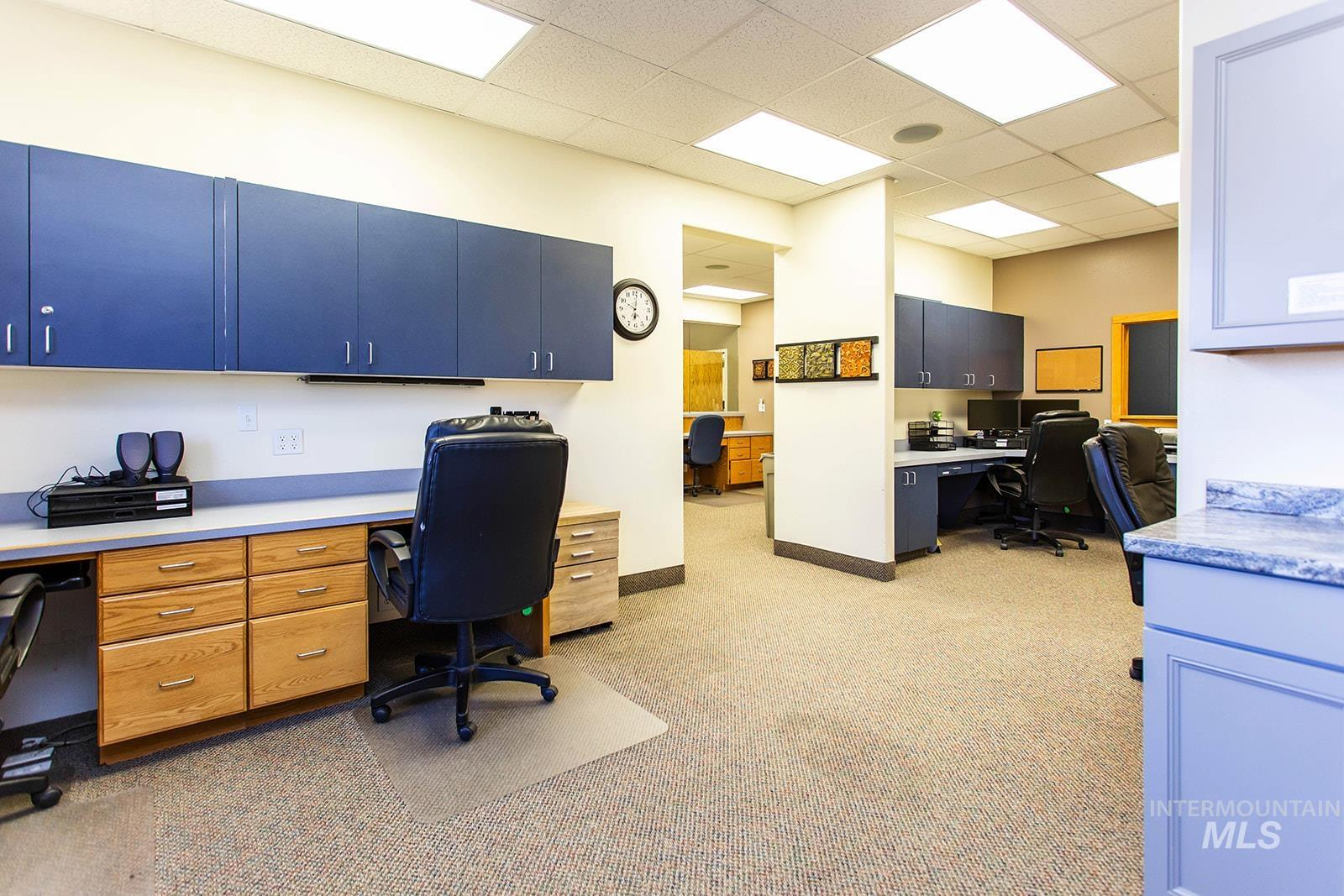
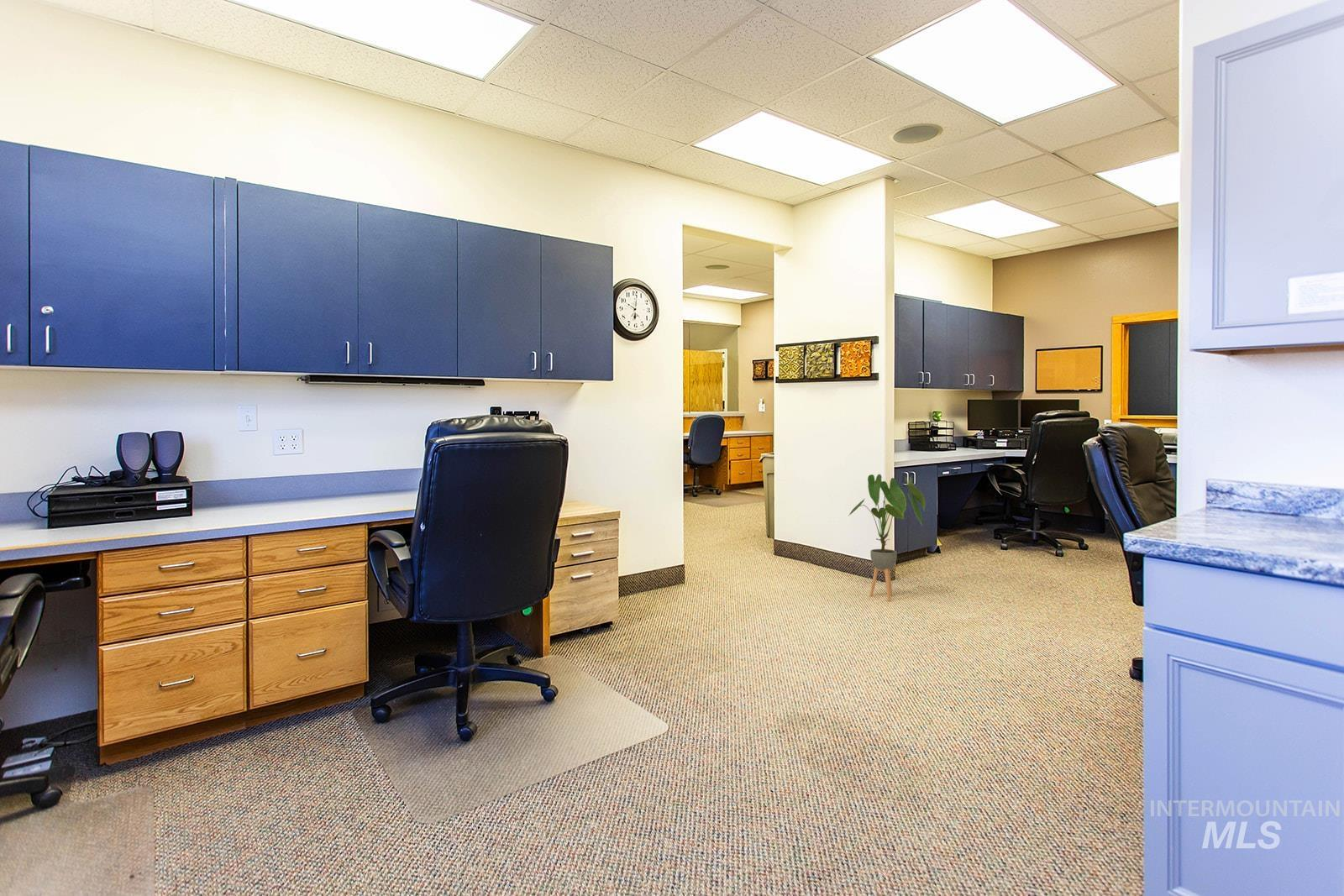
+ house plant [848,474,926,601]
